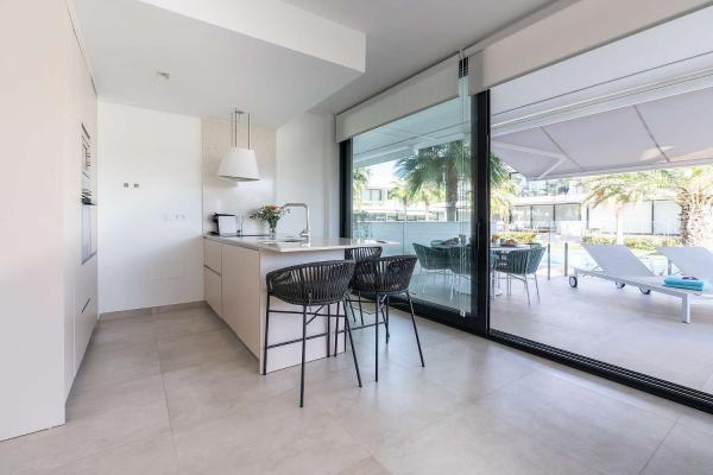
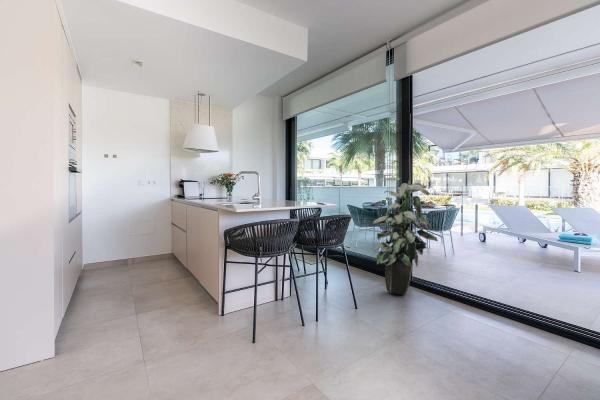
+ indoor plant [371,176,439,296]
